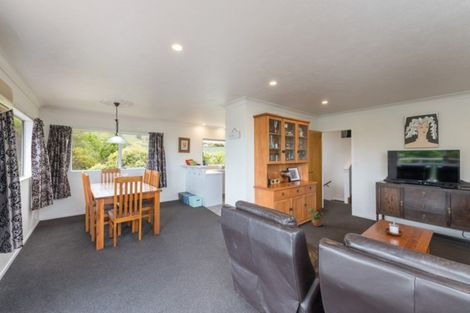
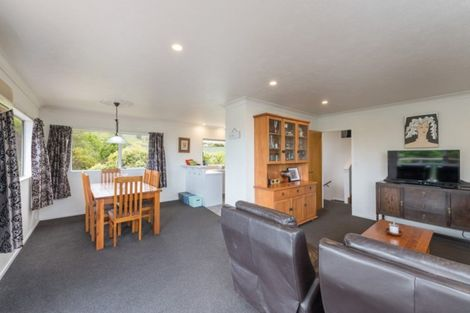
- potted plant [307,206,325,227]
